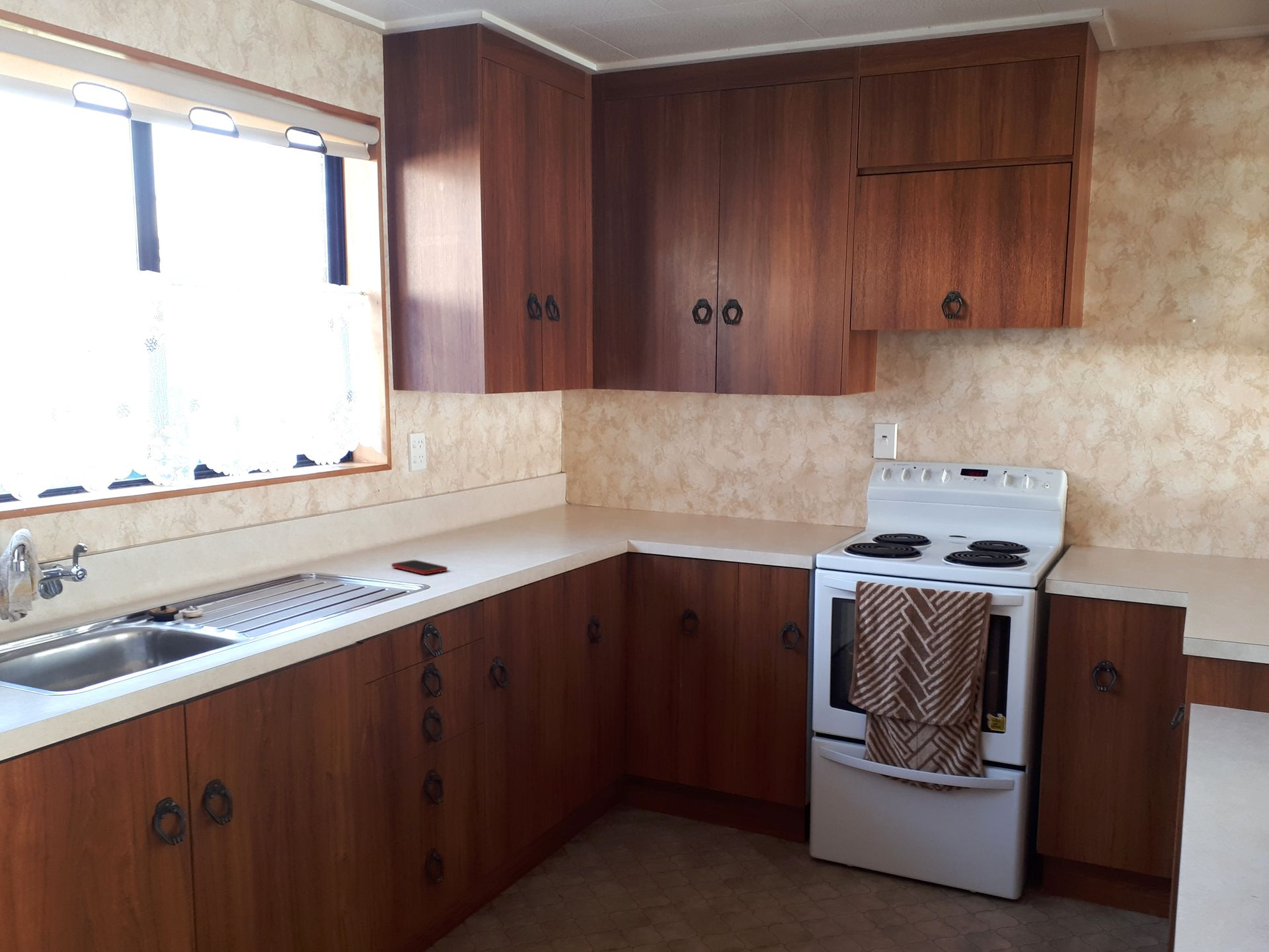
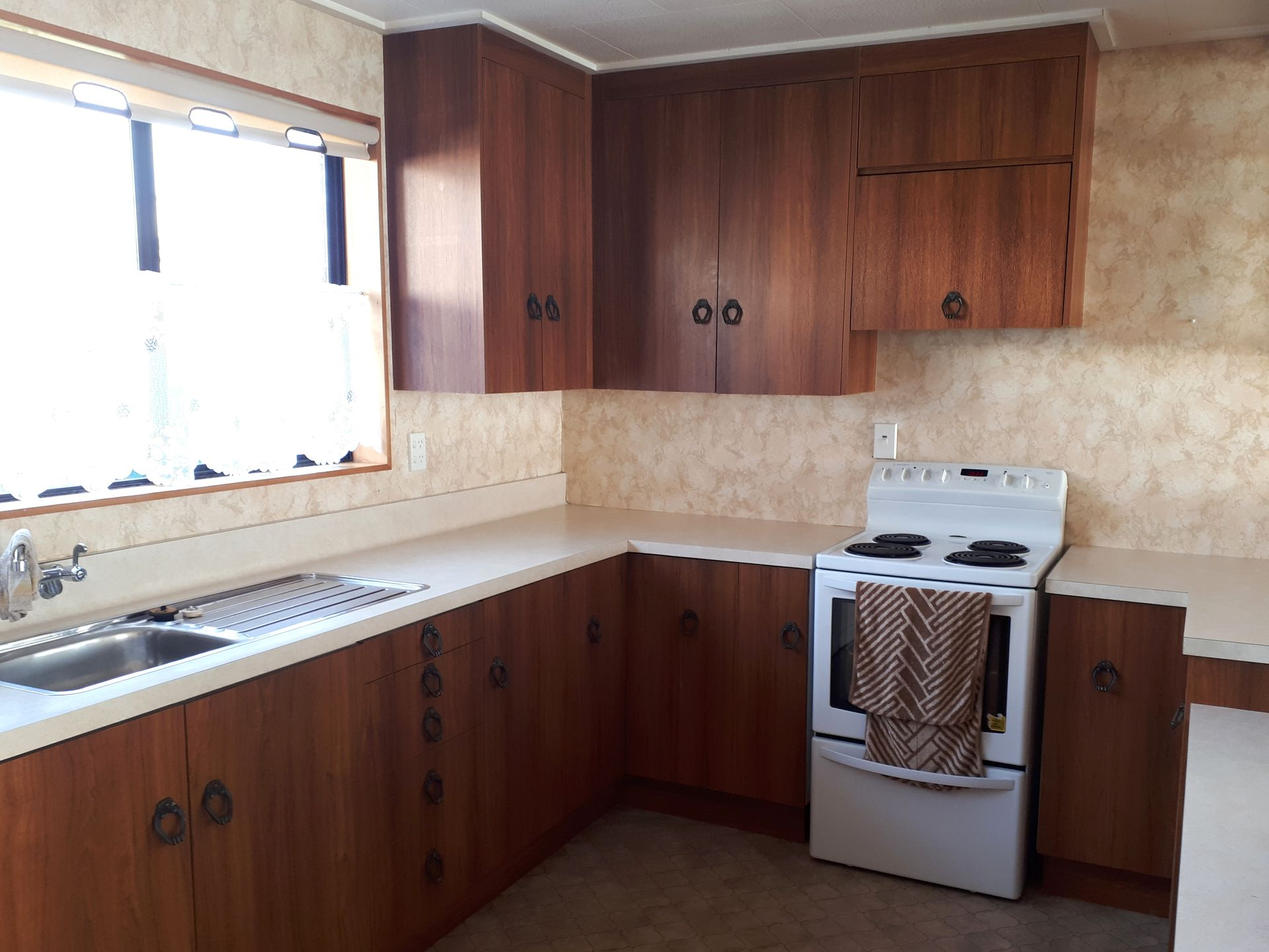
- cell phone [391,560,448,575]
